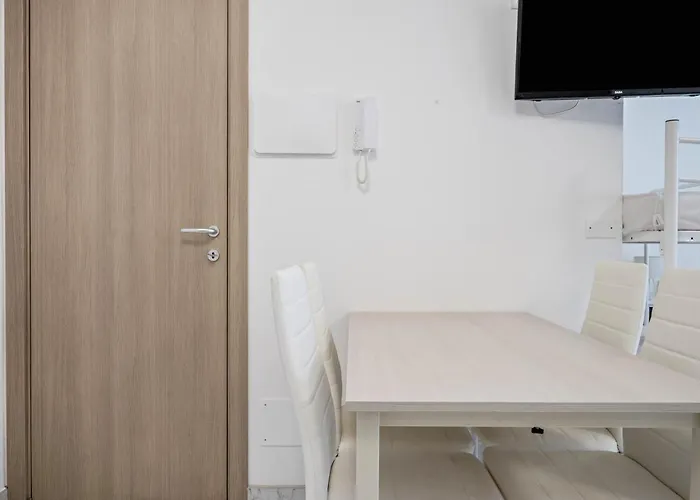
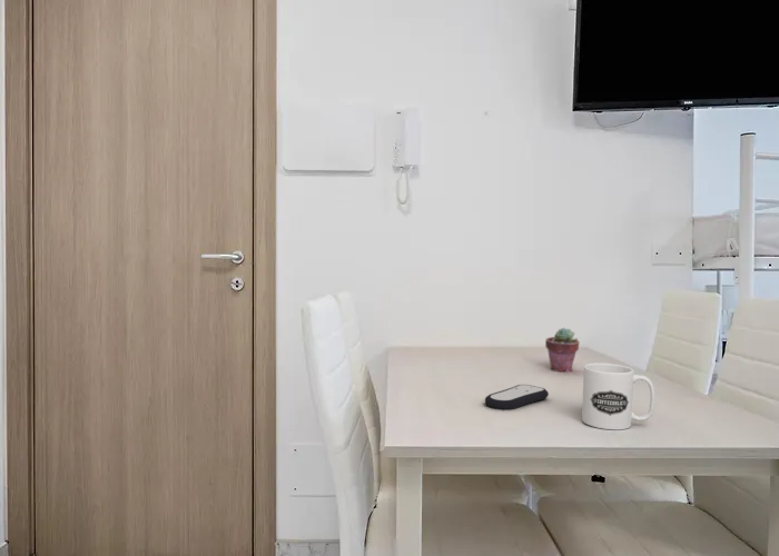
+ potted succulent [544,327,581,373]
+ remote control [484,384,550,410]
+ mug [581,363,655,430]
